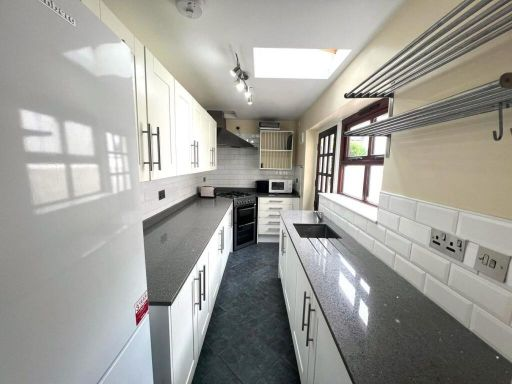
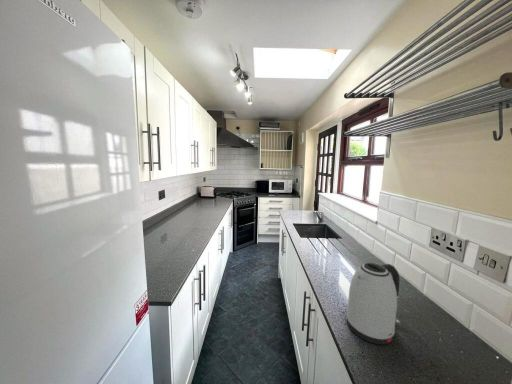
+ kettle [346,262,401,345]
